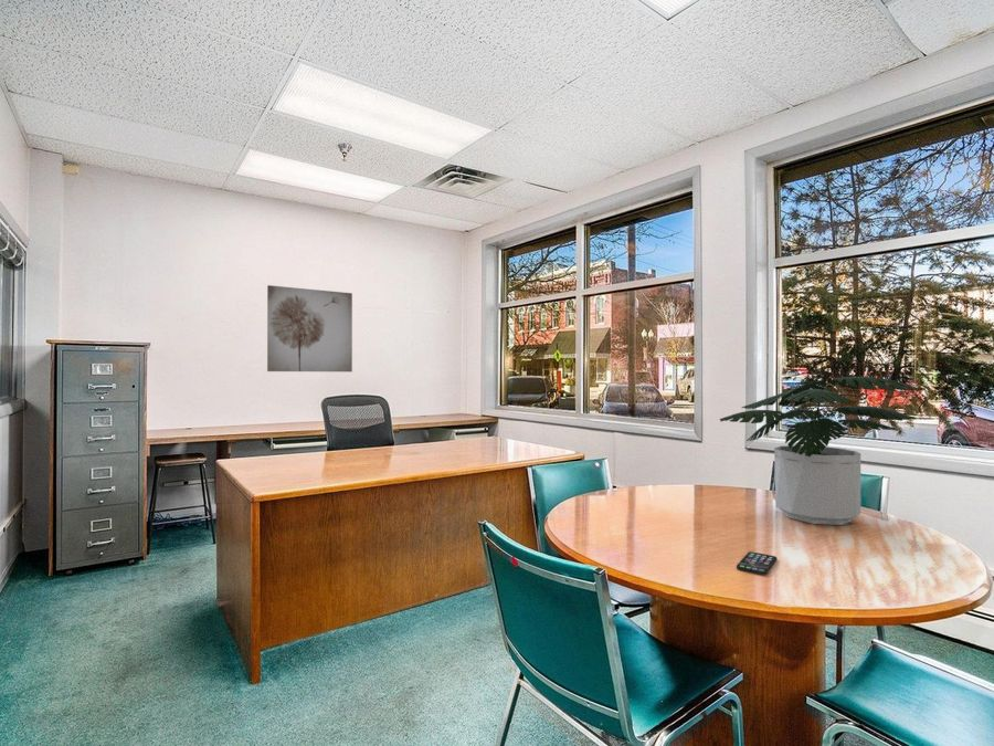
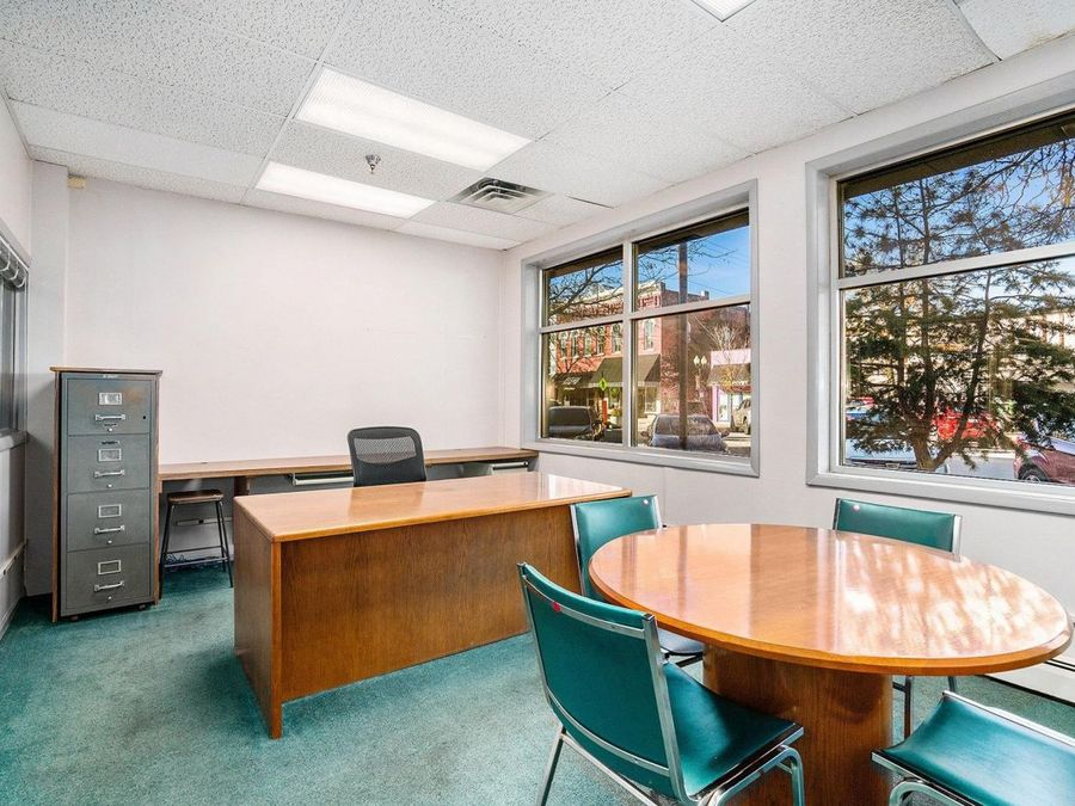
- potted plant [719,376,923,526]
- wall art [266,284,353,372]
- smartphone [736,550,778,576]
